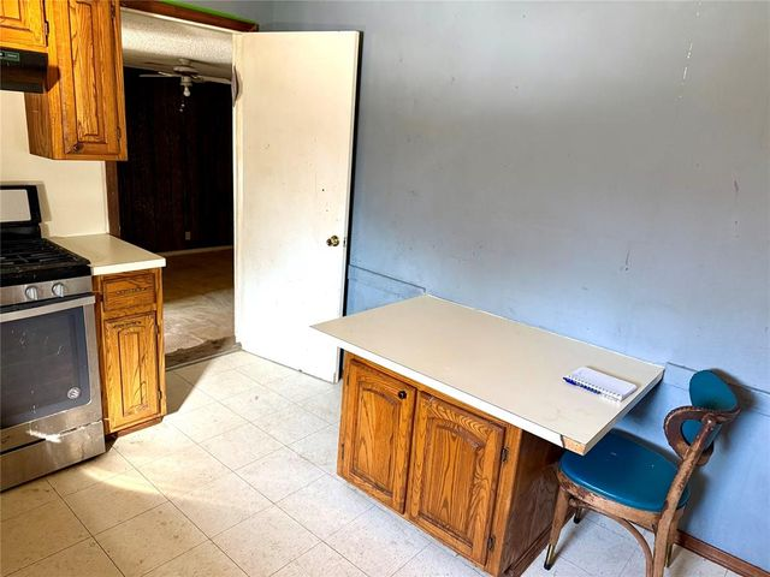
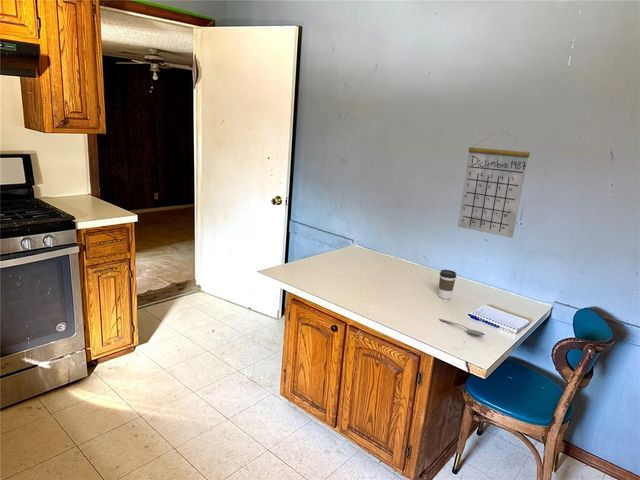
+ calendar [457,129,531,239]
+ spoon [438,318,486,336]
+ coffee cup [438,269,457,300]
